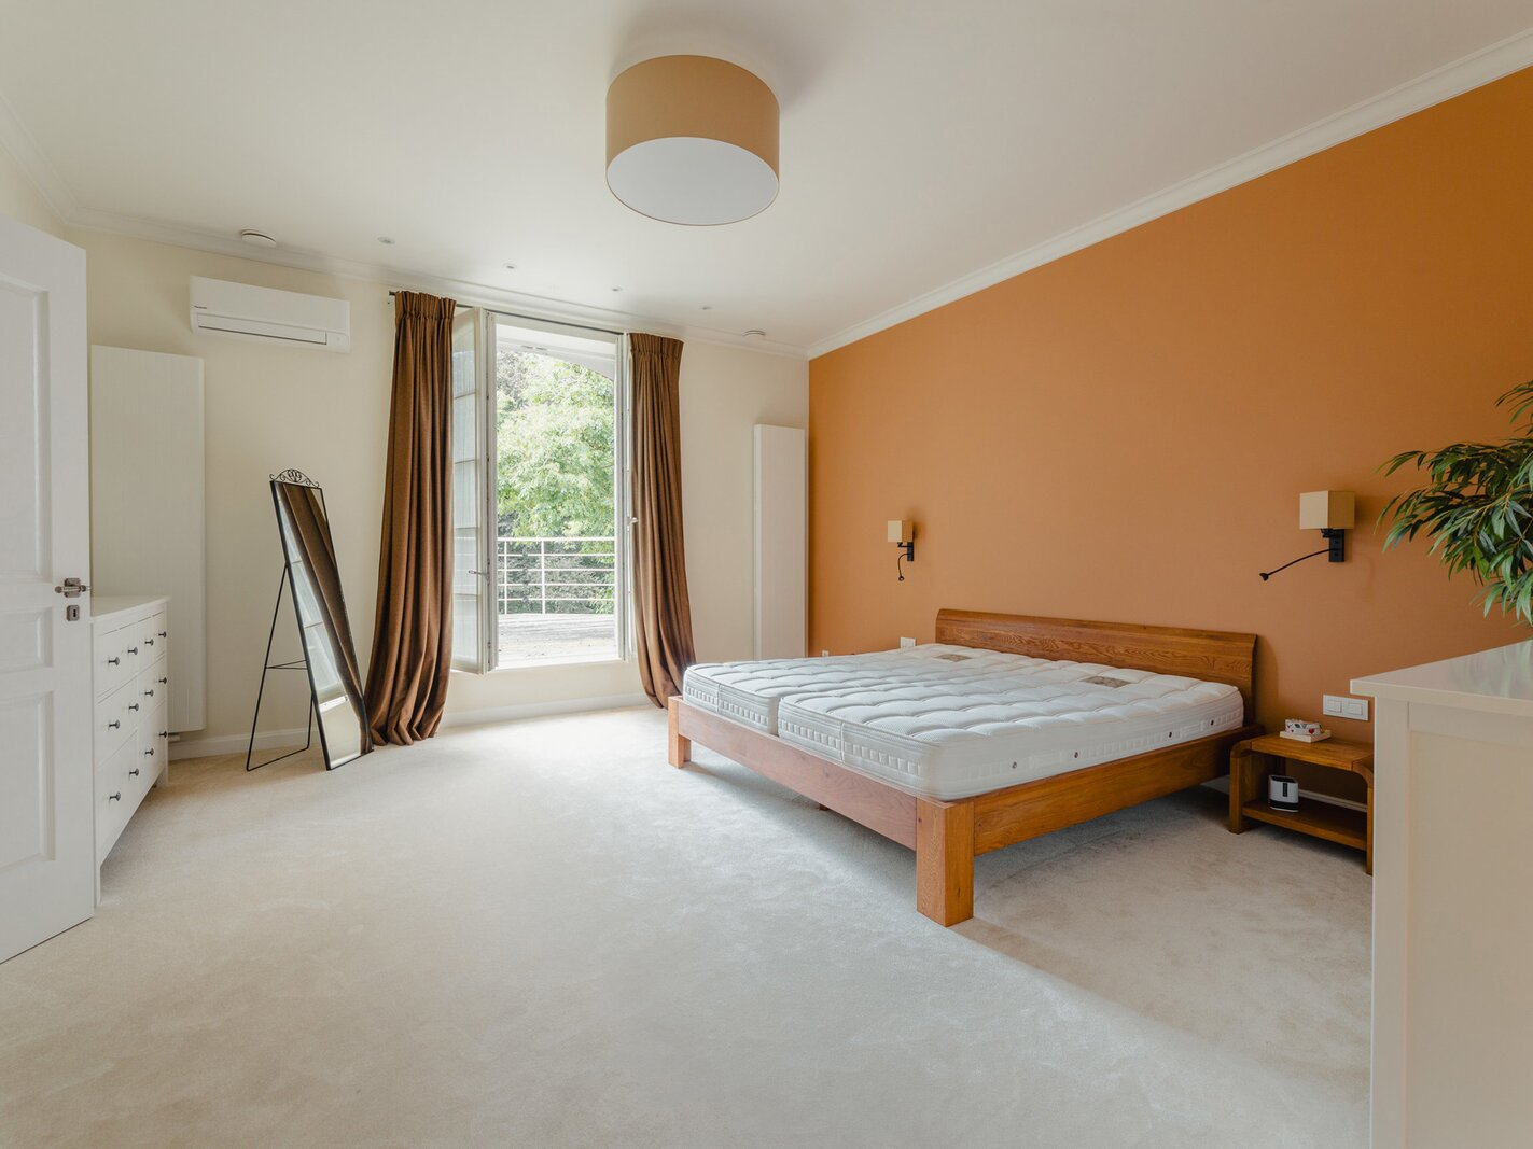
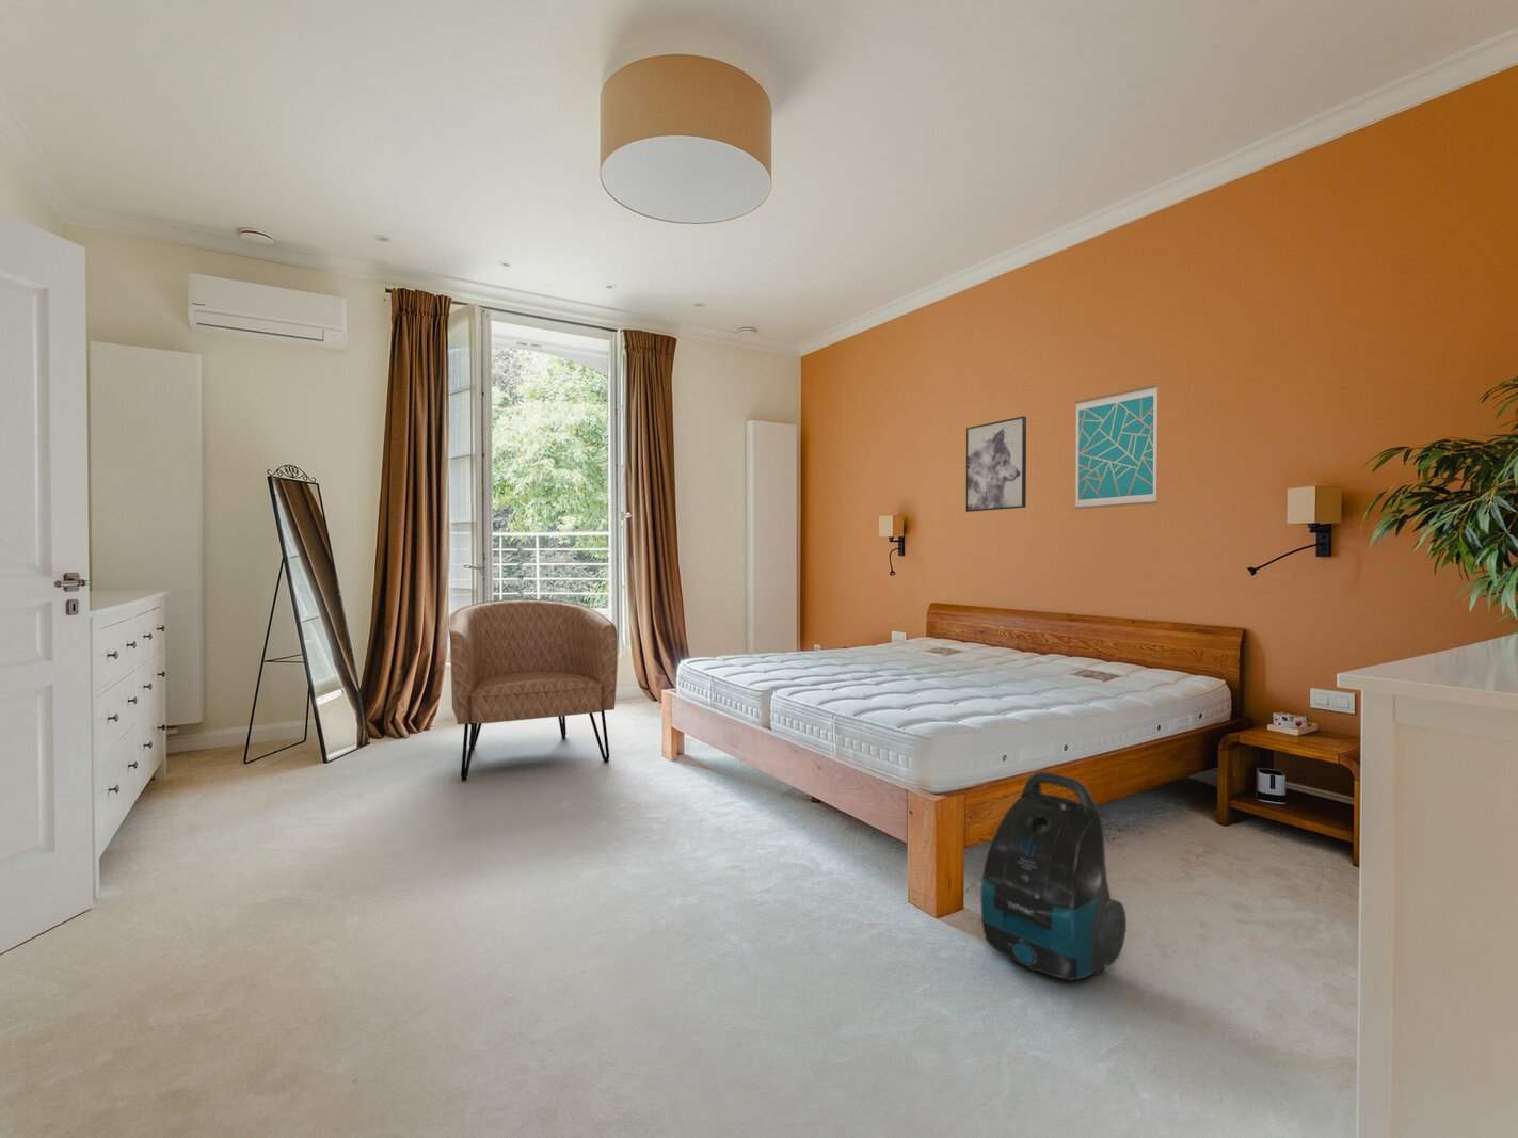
+ vacuum cleaner [979,771,1127,981]
+ wall art [965,415,1027,513]
+ armchair [447,599,619,782]
+ wall art [1075,383,1158,509]
